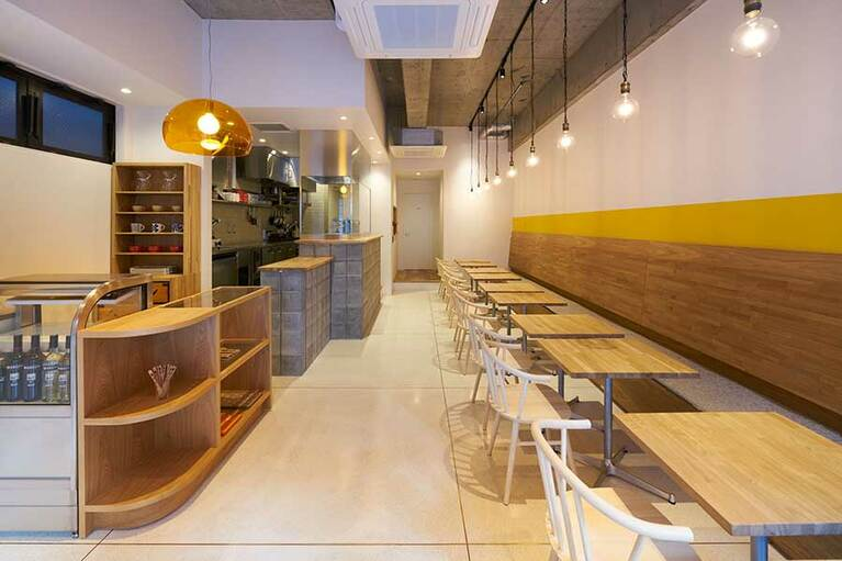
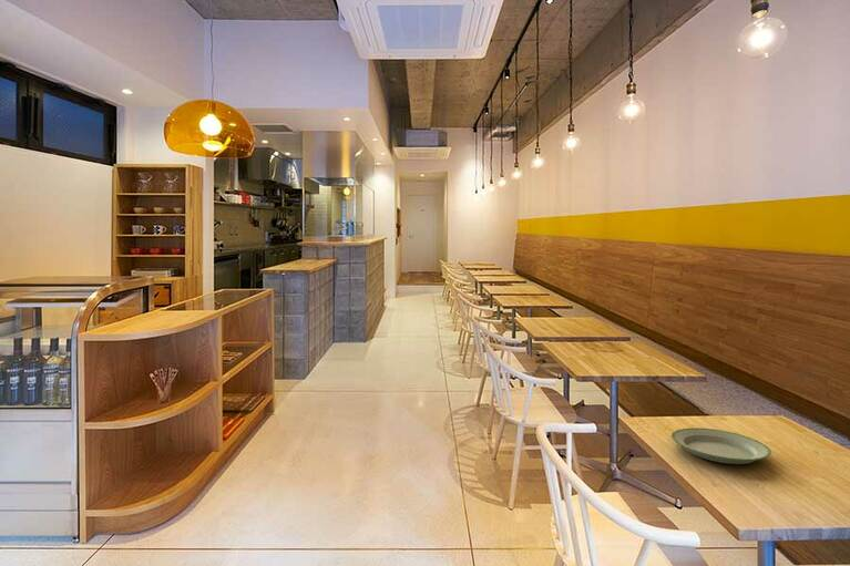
+ plate [670,426,772,465]
